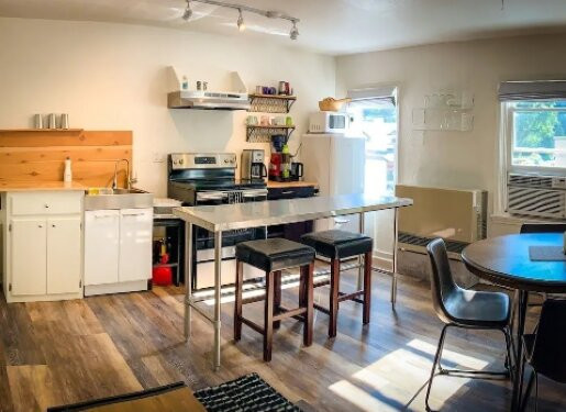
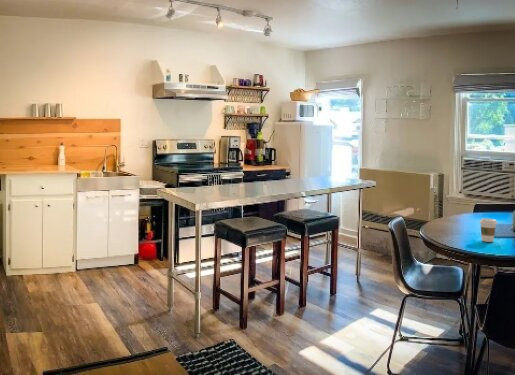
+ coffee cup [479,218,498,243]
